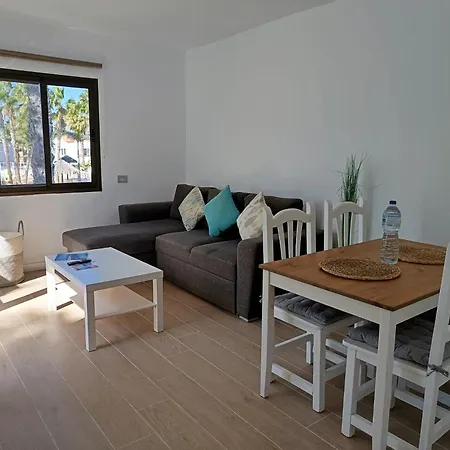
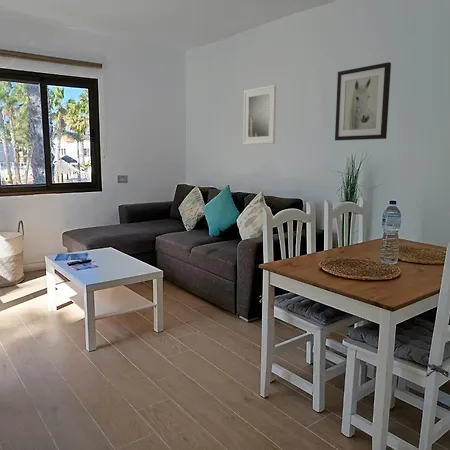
+ wall art [334,61,392,142]
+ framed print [242,84,277,146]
